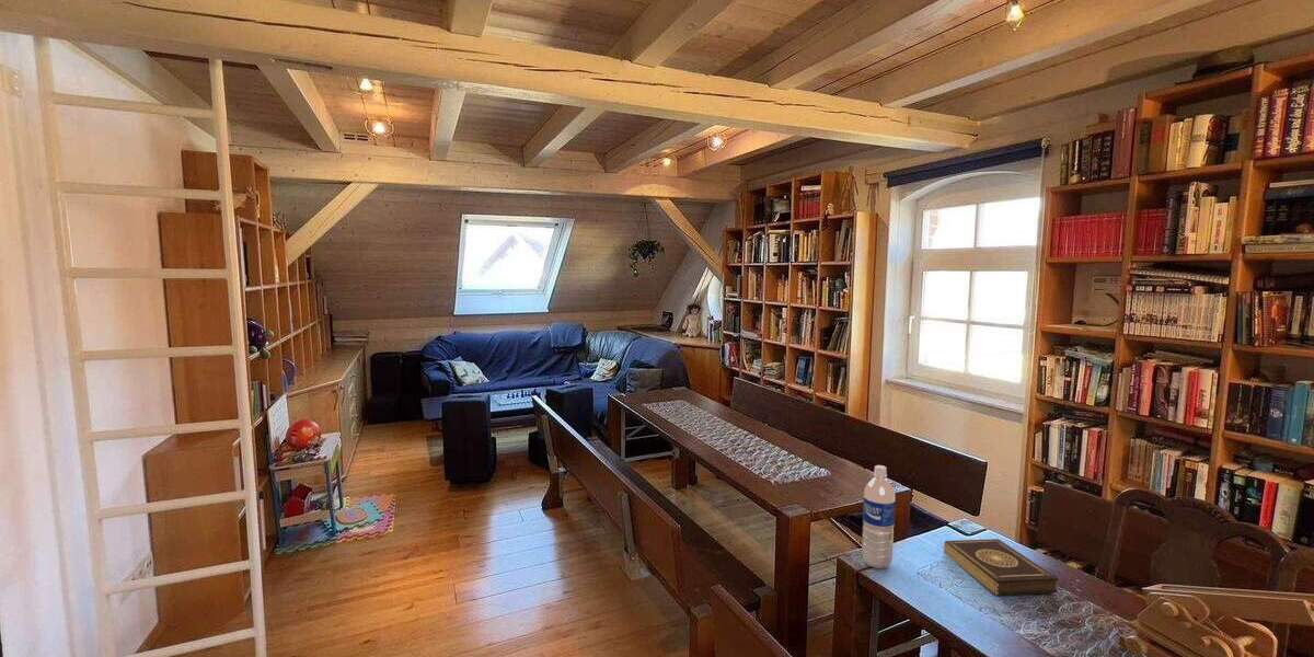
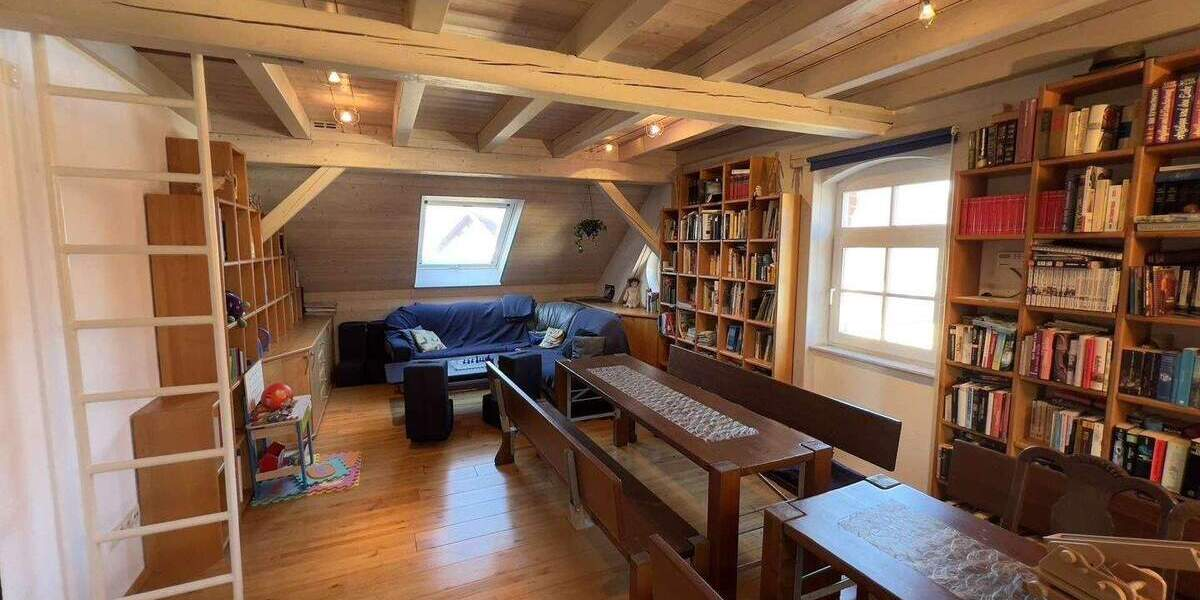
- water bottle [861,464,897,569]
- book [943,538,1060,597]
